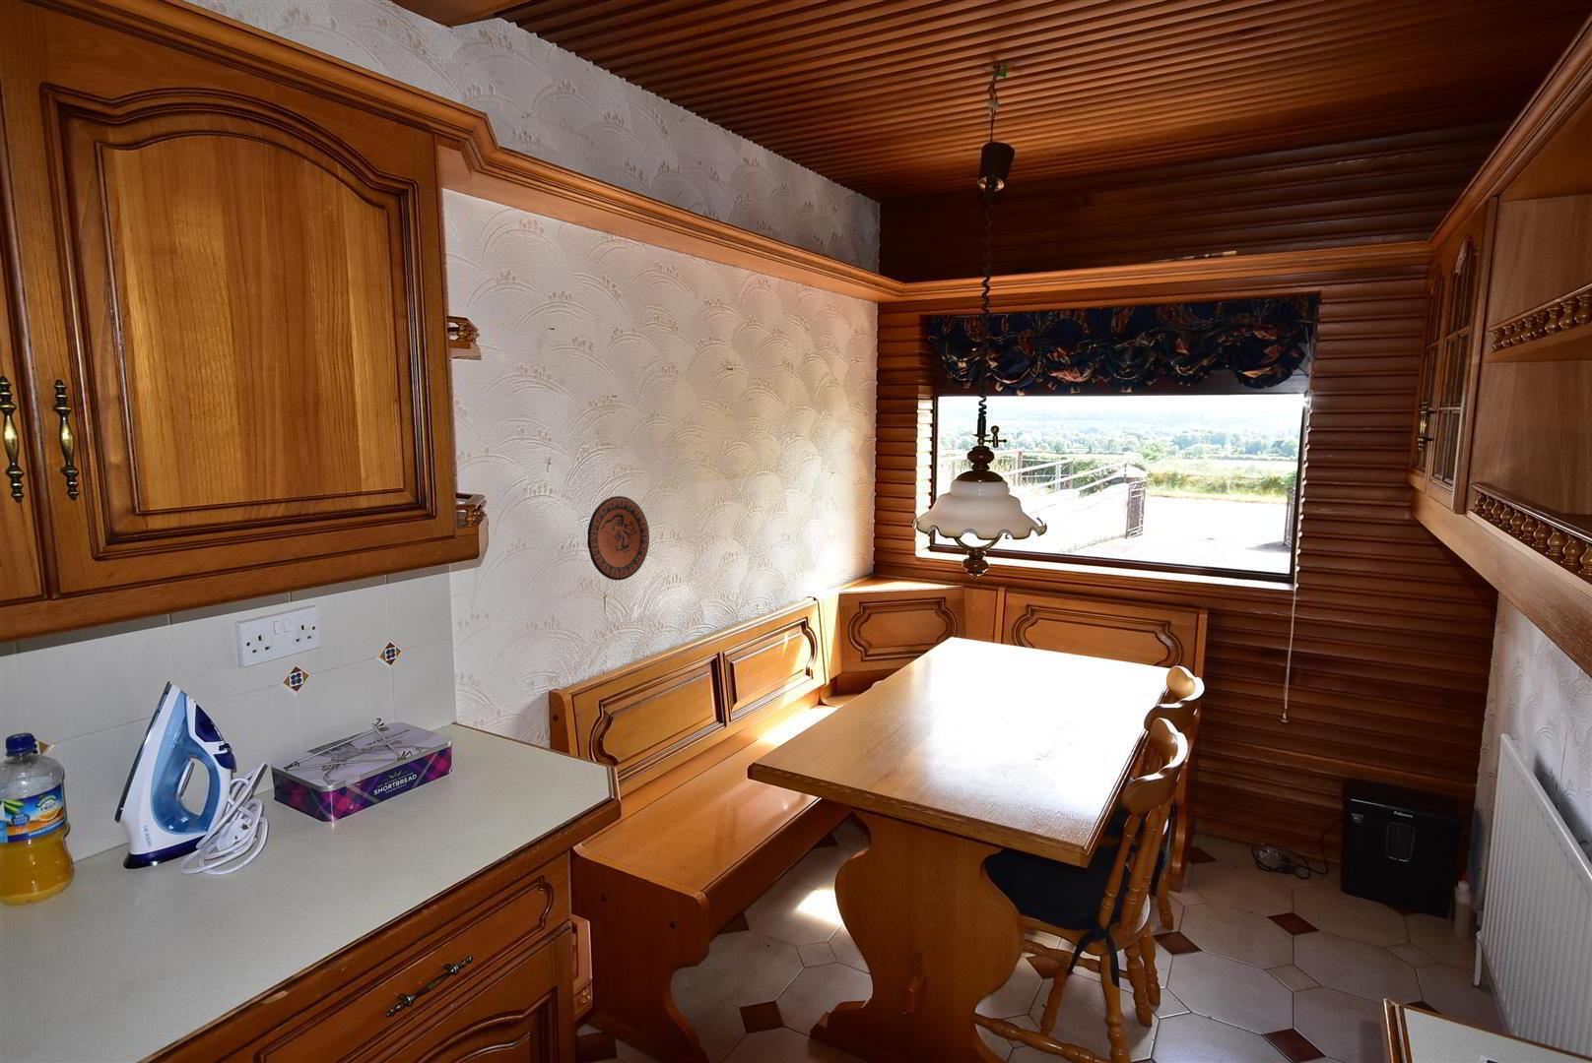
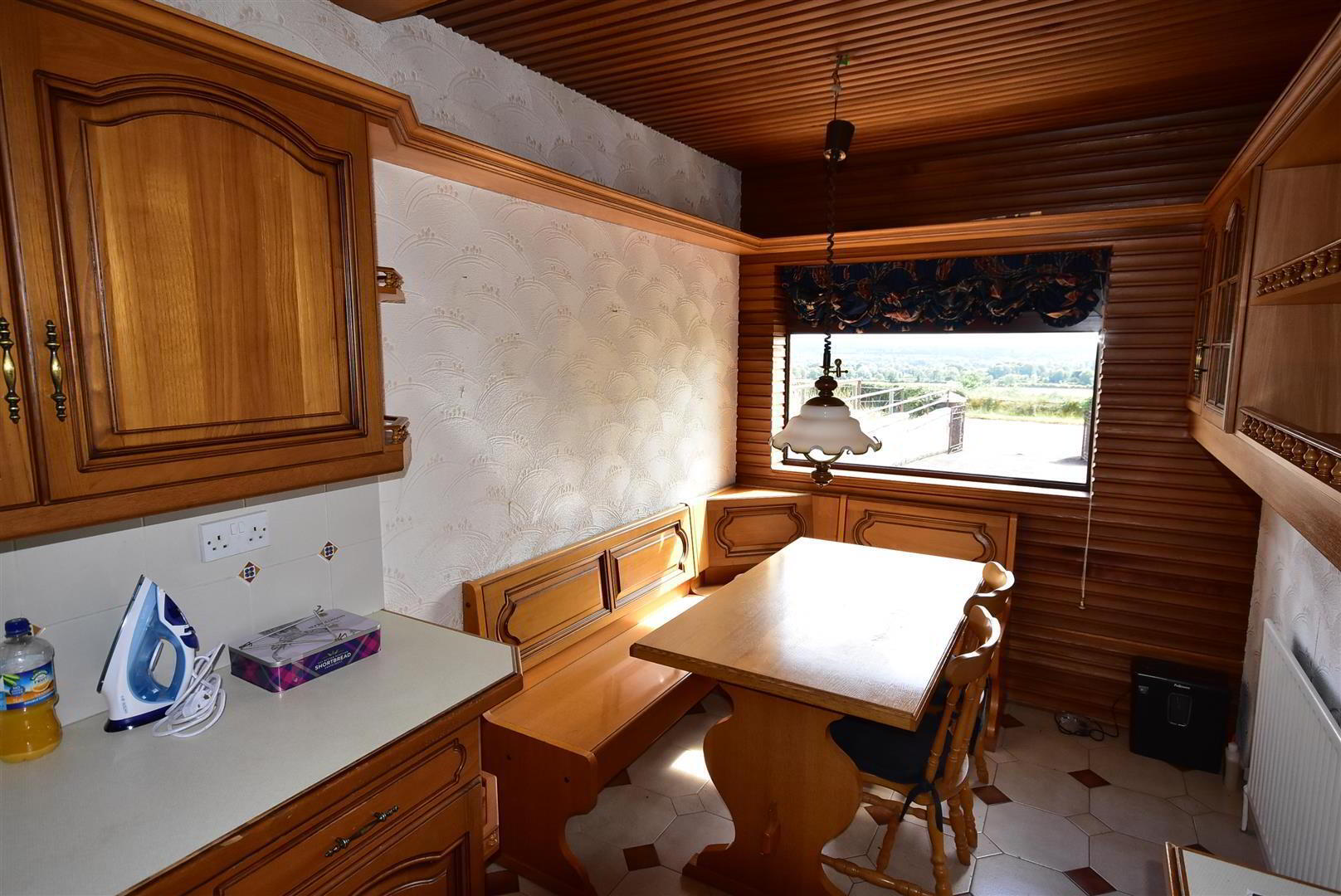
- decorative plate [586,495,651,580]
